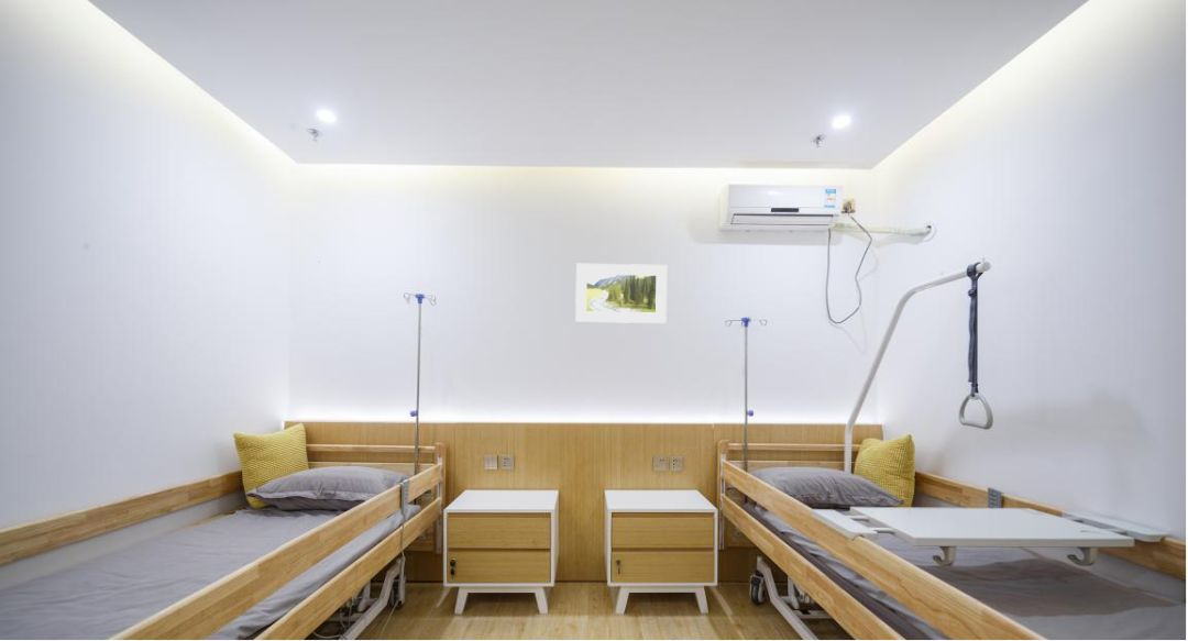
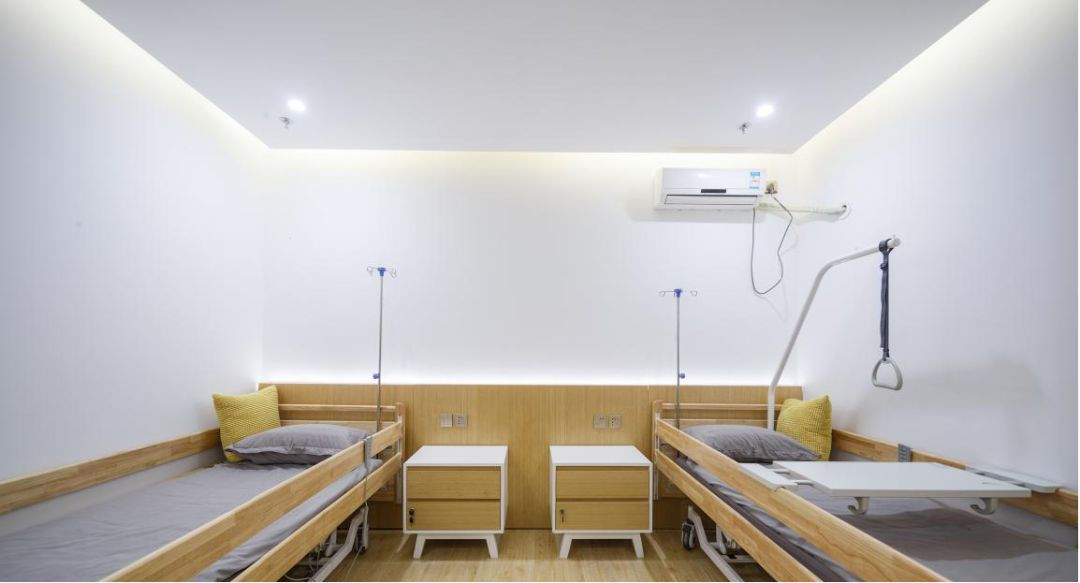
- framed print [574,263,668,324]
